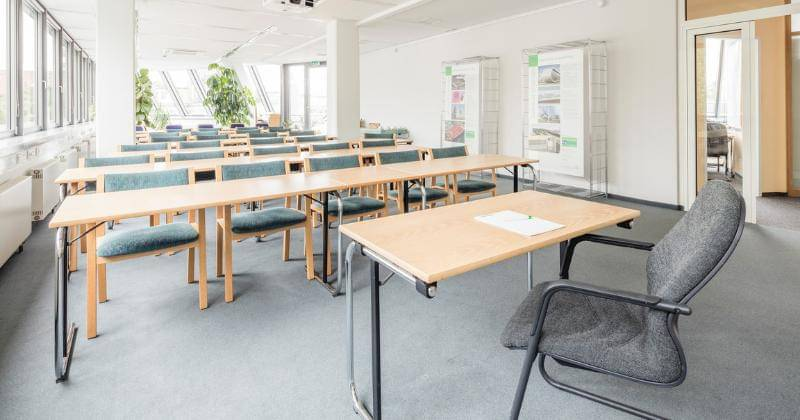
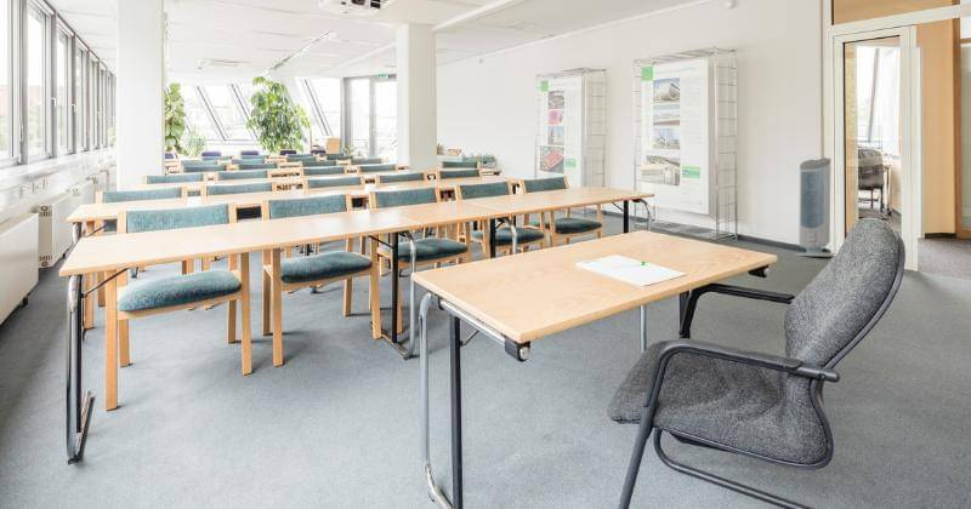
+ air purifier [793,156,835,257]
